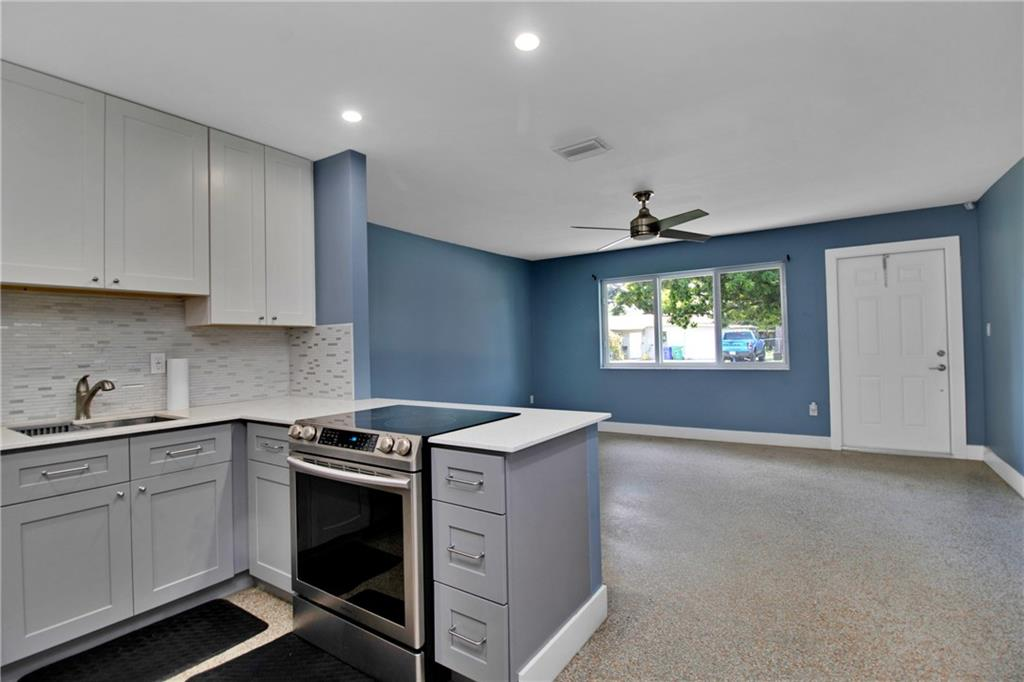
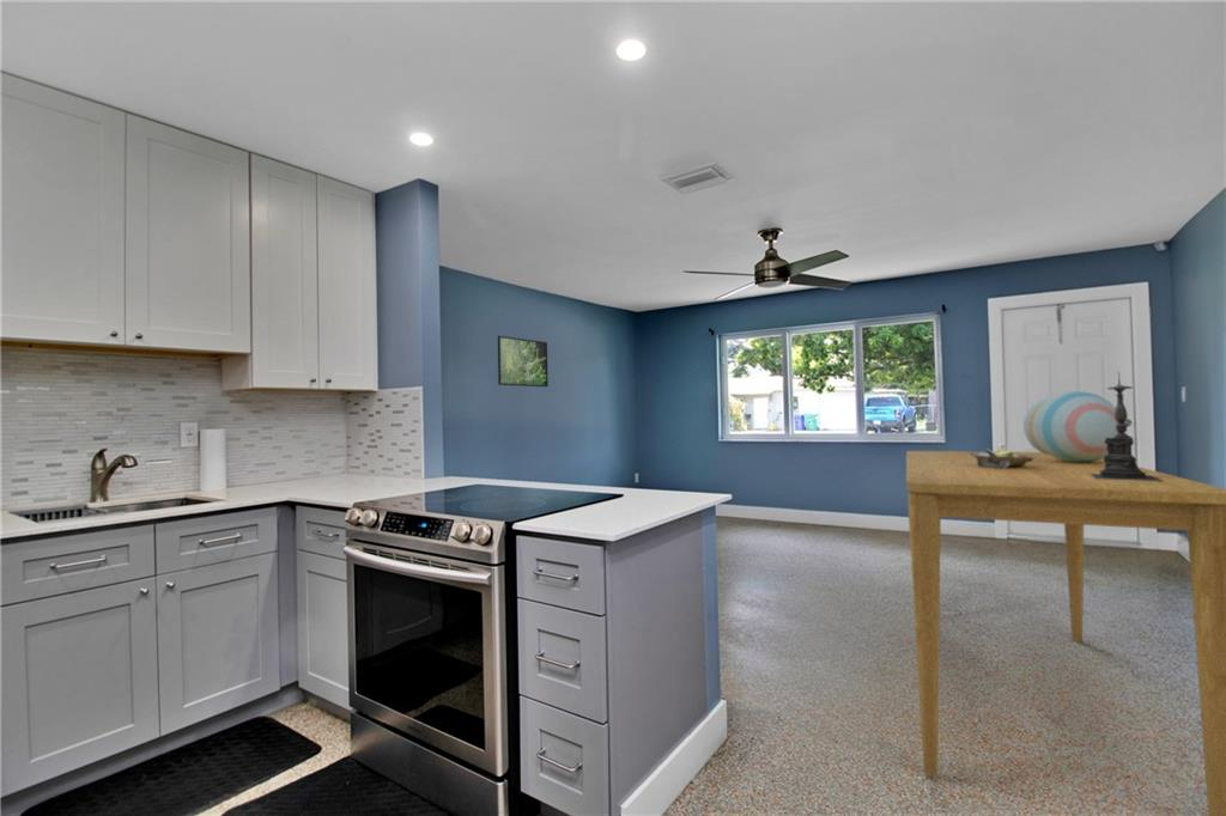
+ decorative bowl [971,442,1033,468]
+ candle holder [1091,371,1163,481]
+ dining table [905,450,1226,816]
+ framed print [497,335,550,388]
+ vase [1022,390,1118,463]
